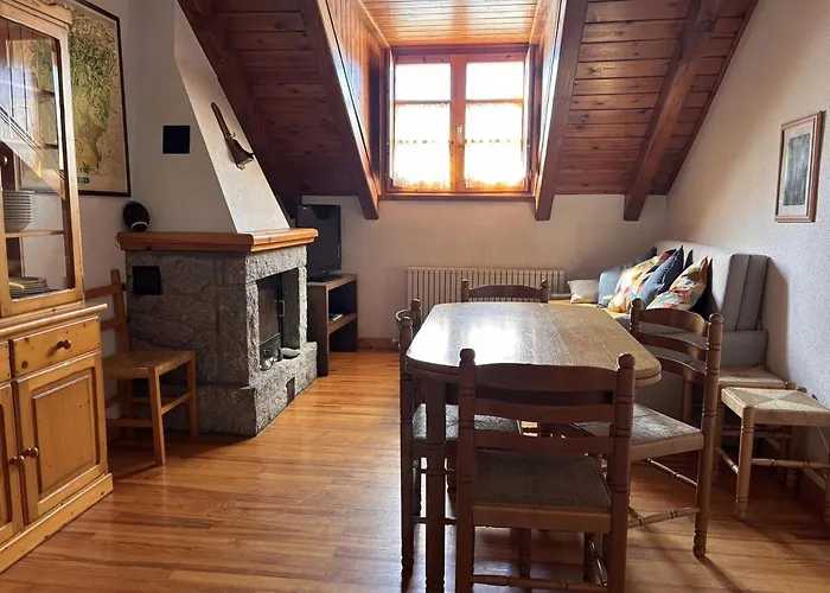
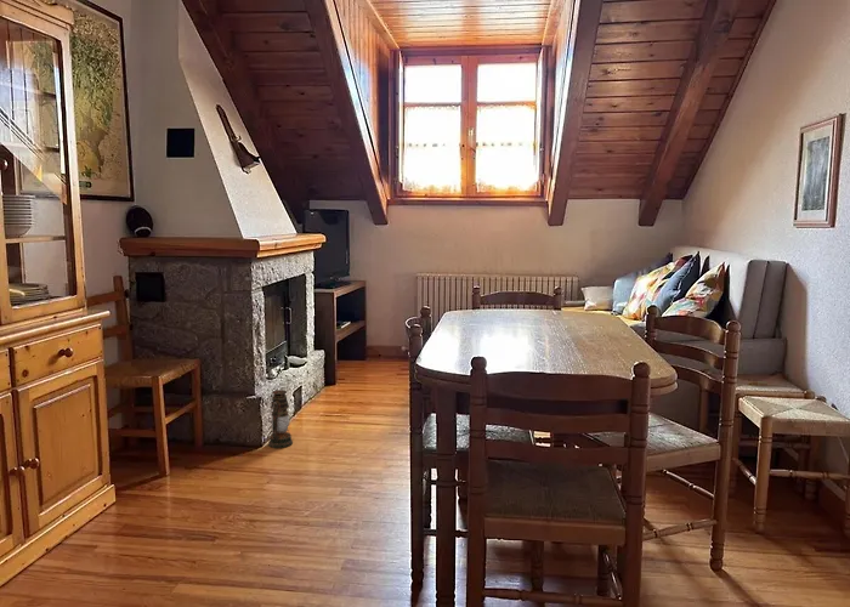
+ lantern [262,388,294,449]
